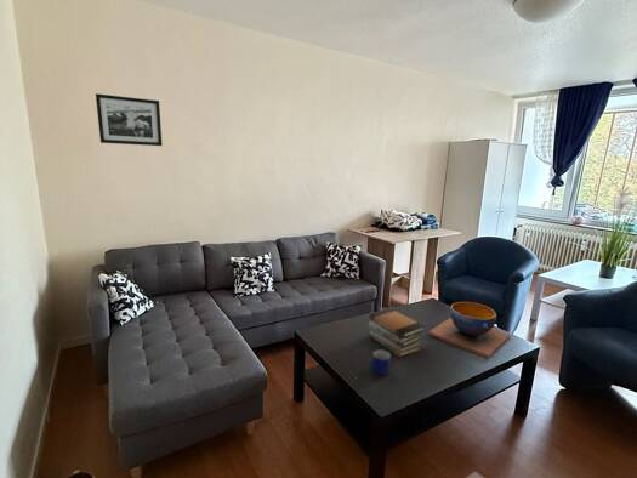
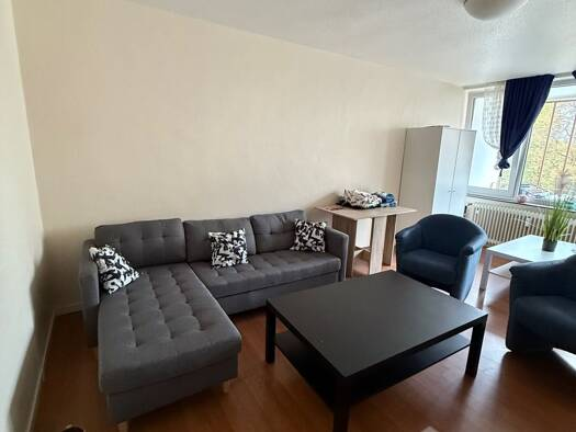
- book stack [366,307,426,358]
- mug [369,349,392,377]
- picture frame [95,92,164,147]
- decorative bowl [427,301,512,360]
